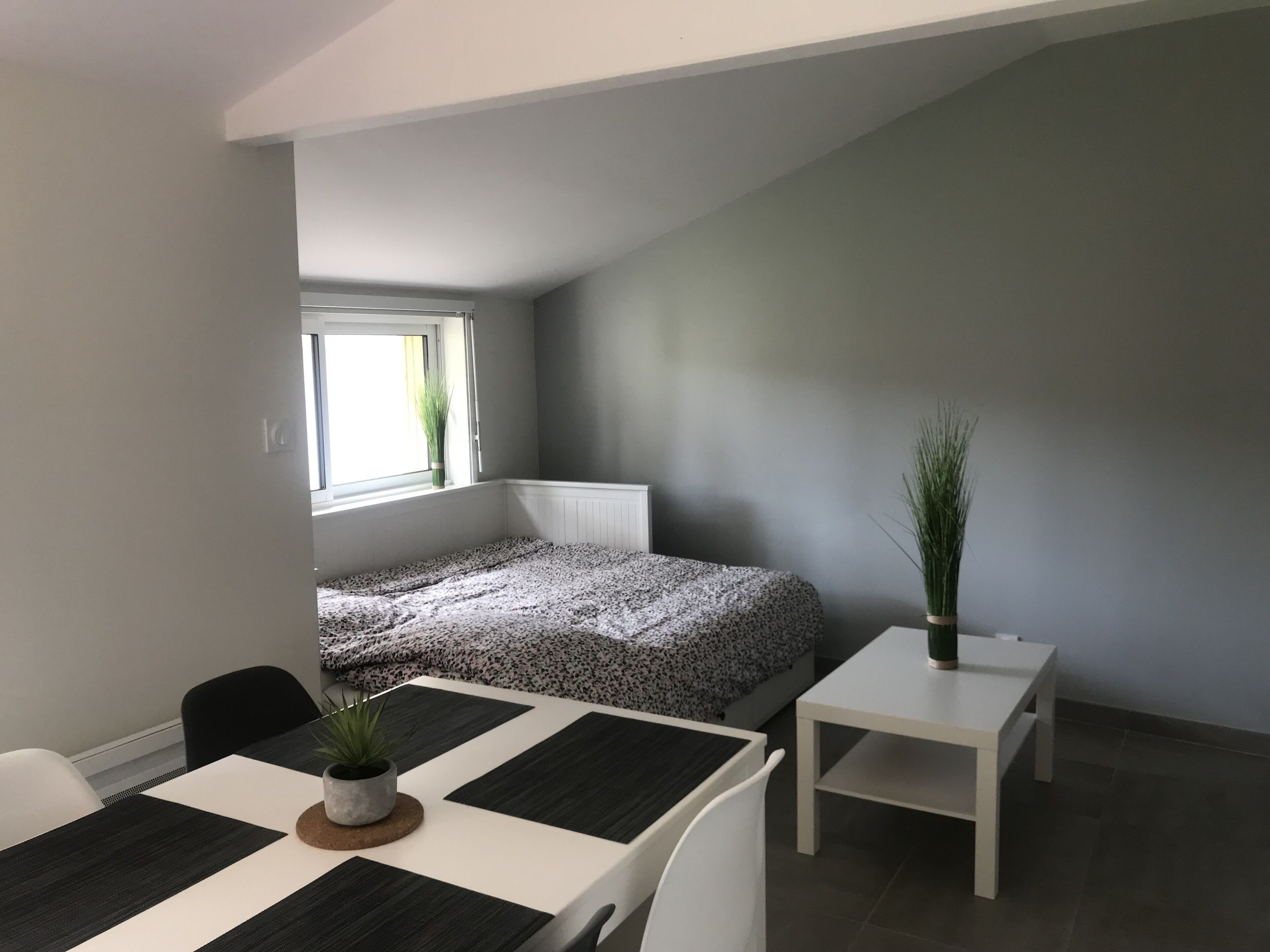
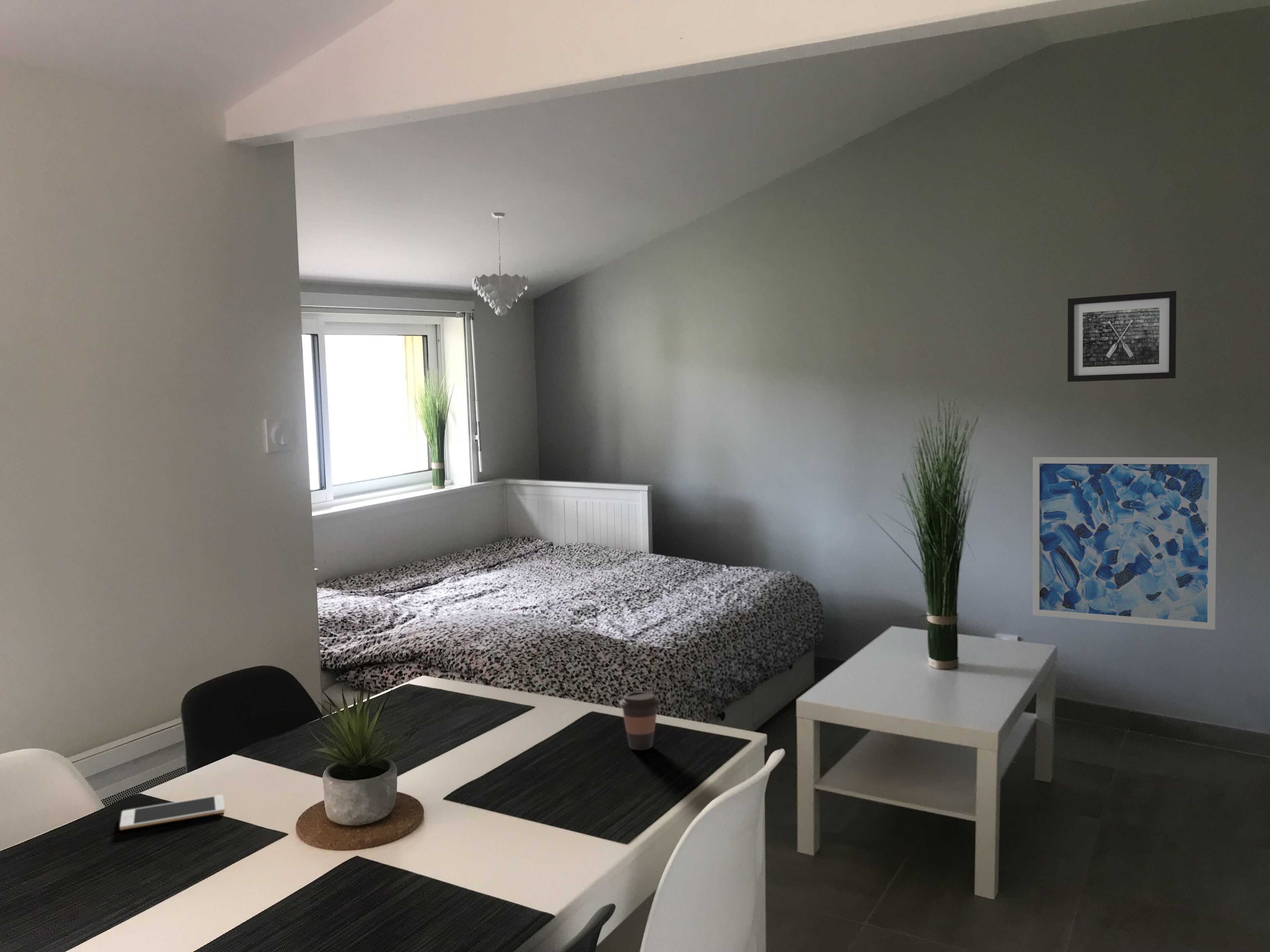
+ pendant light [472,212,529,316]
+ coffee cup [619,691,660,751]
+ wall art [1067,291,1177,382]
+ cell phone [119,794,225,830]
+ wall art [1033,457,1218,630]
